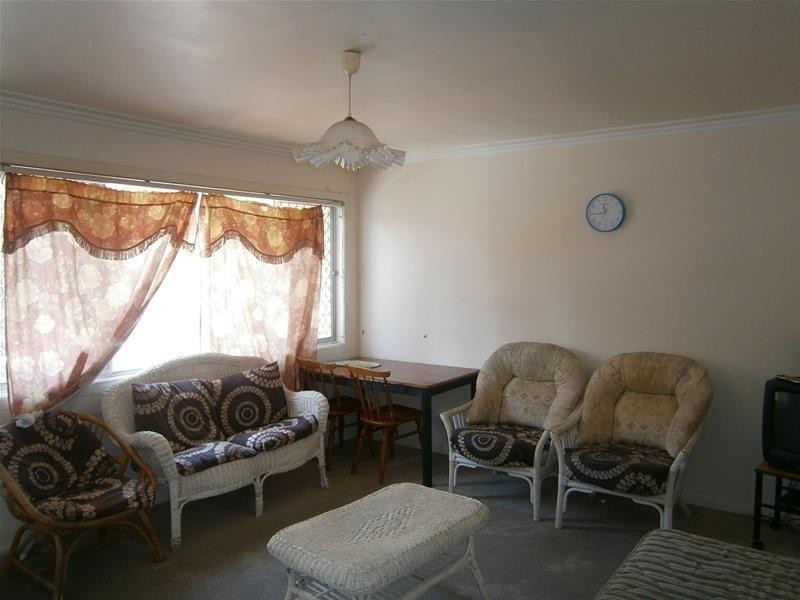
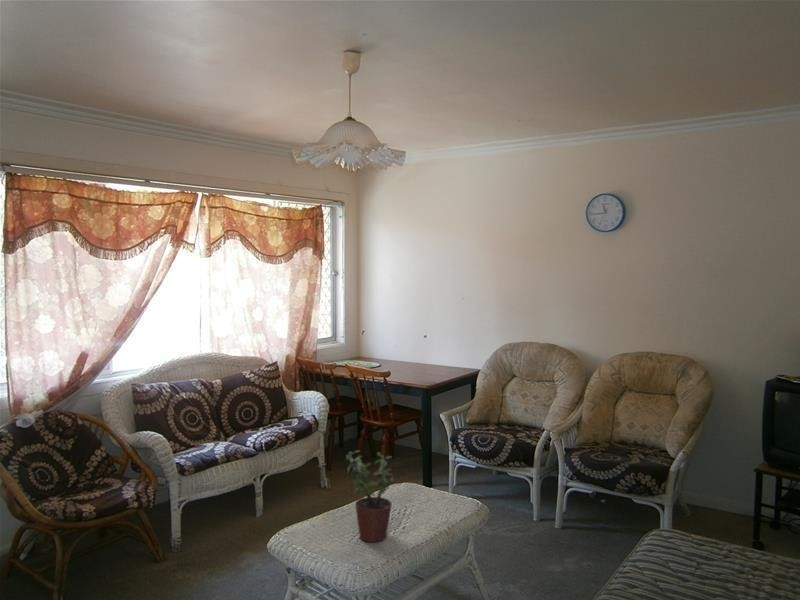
+ potted plant [345,449,395,543]
